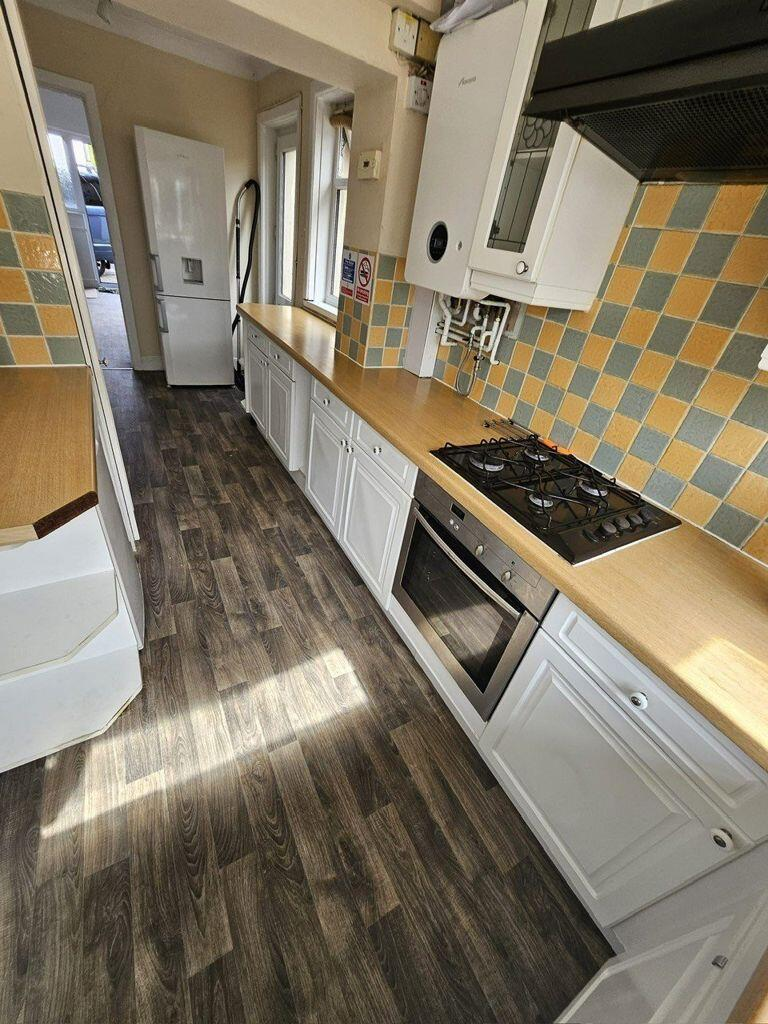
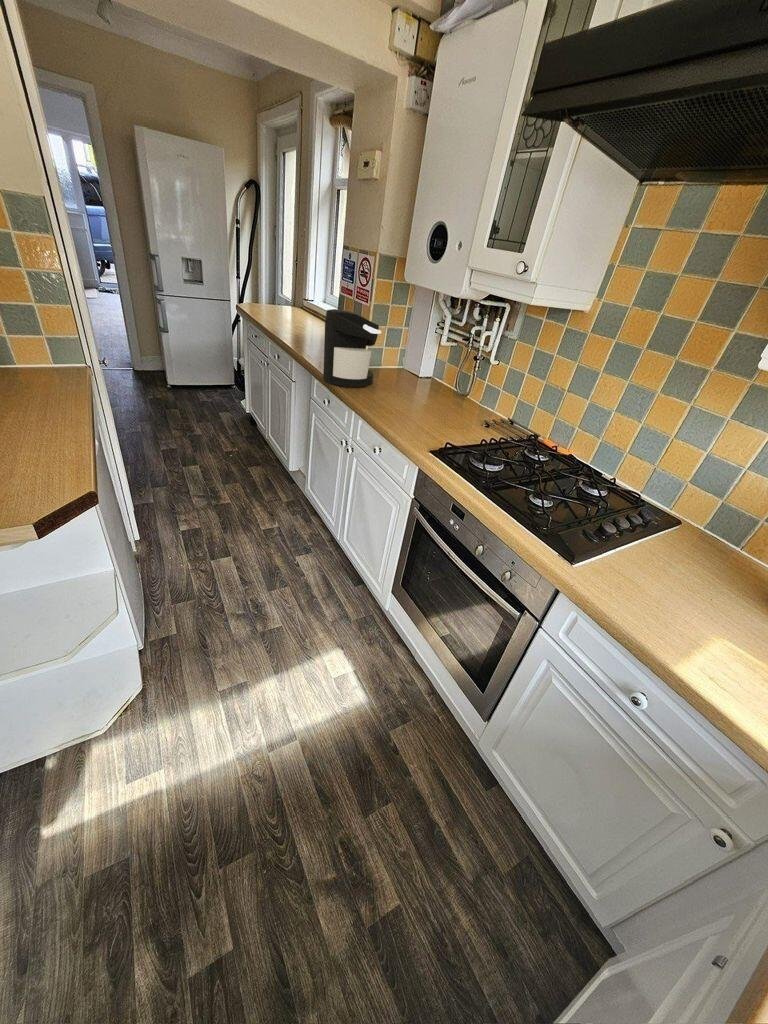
+ coffee maker [322,308,382,389]
